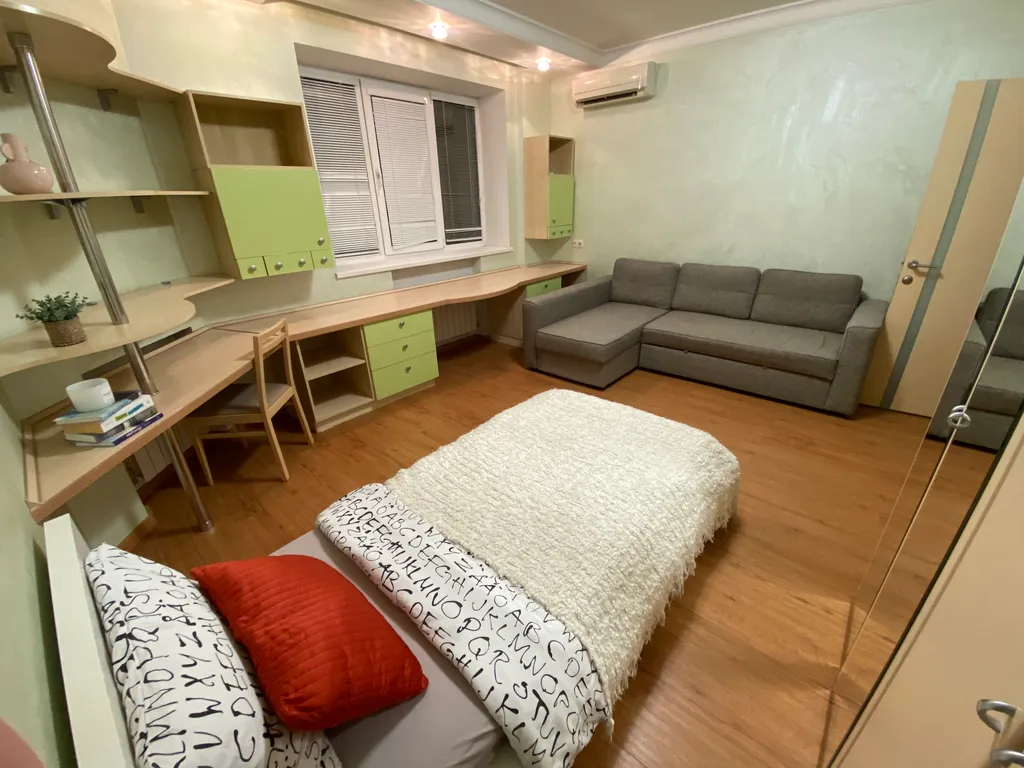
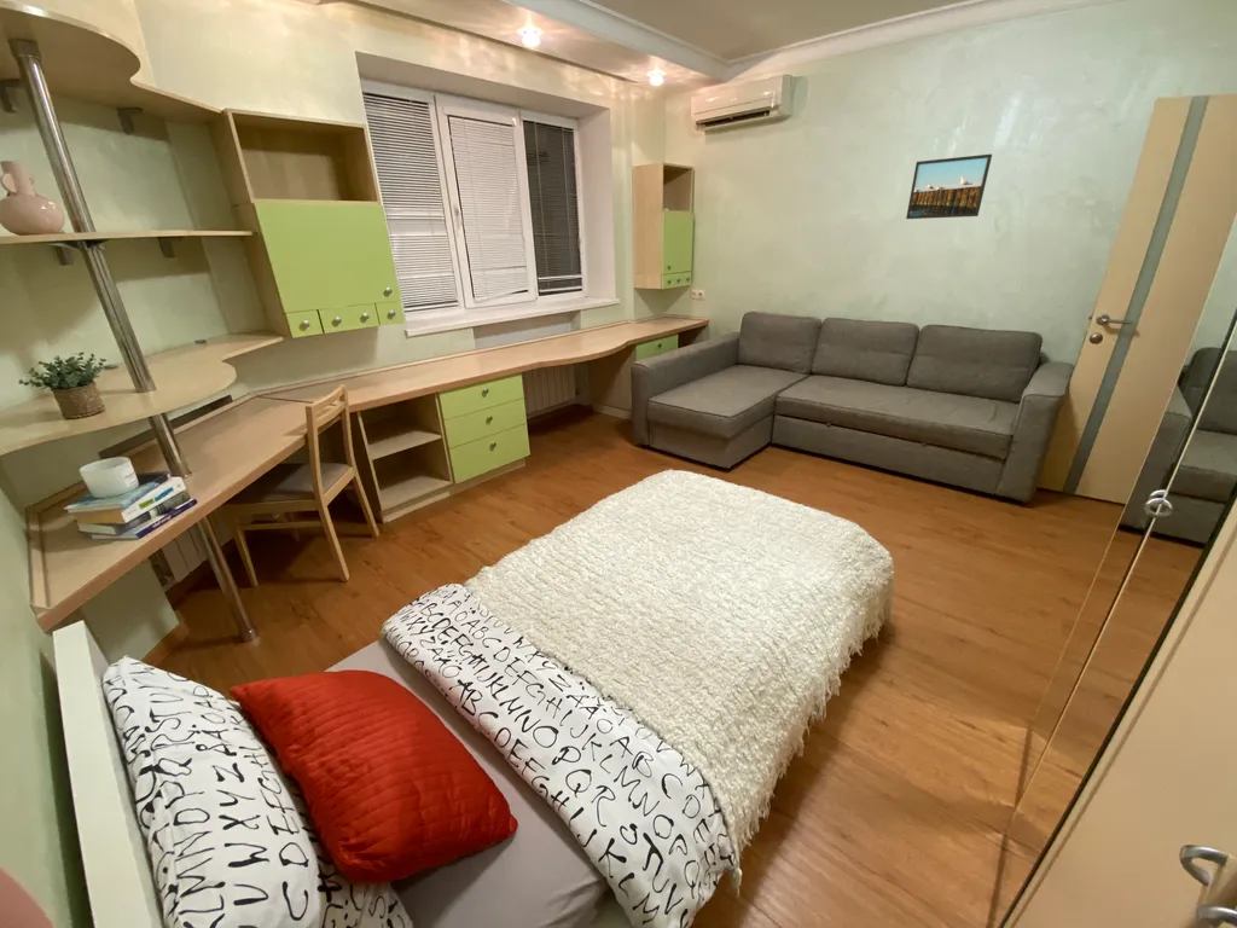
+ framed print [905,153,993,220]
